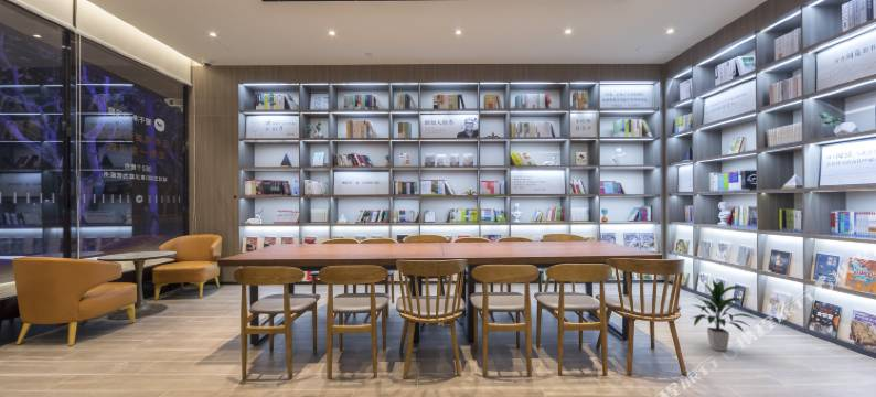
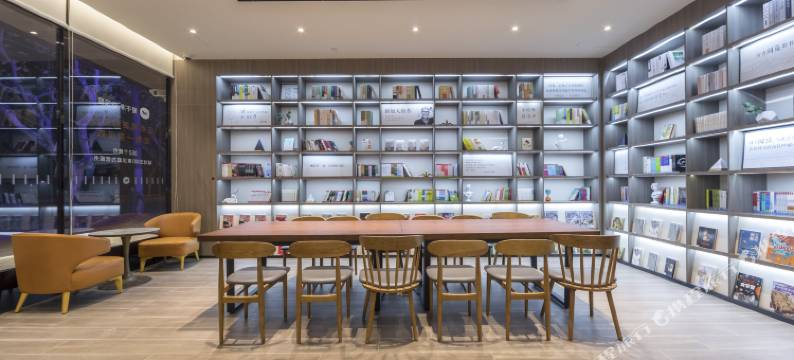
- indoor plant [690,279,757,352]
